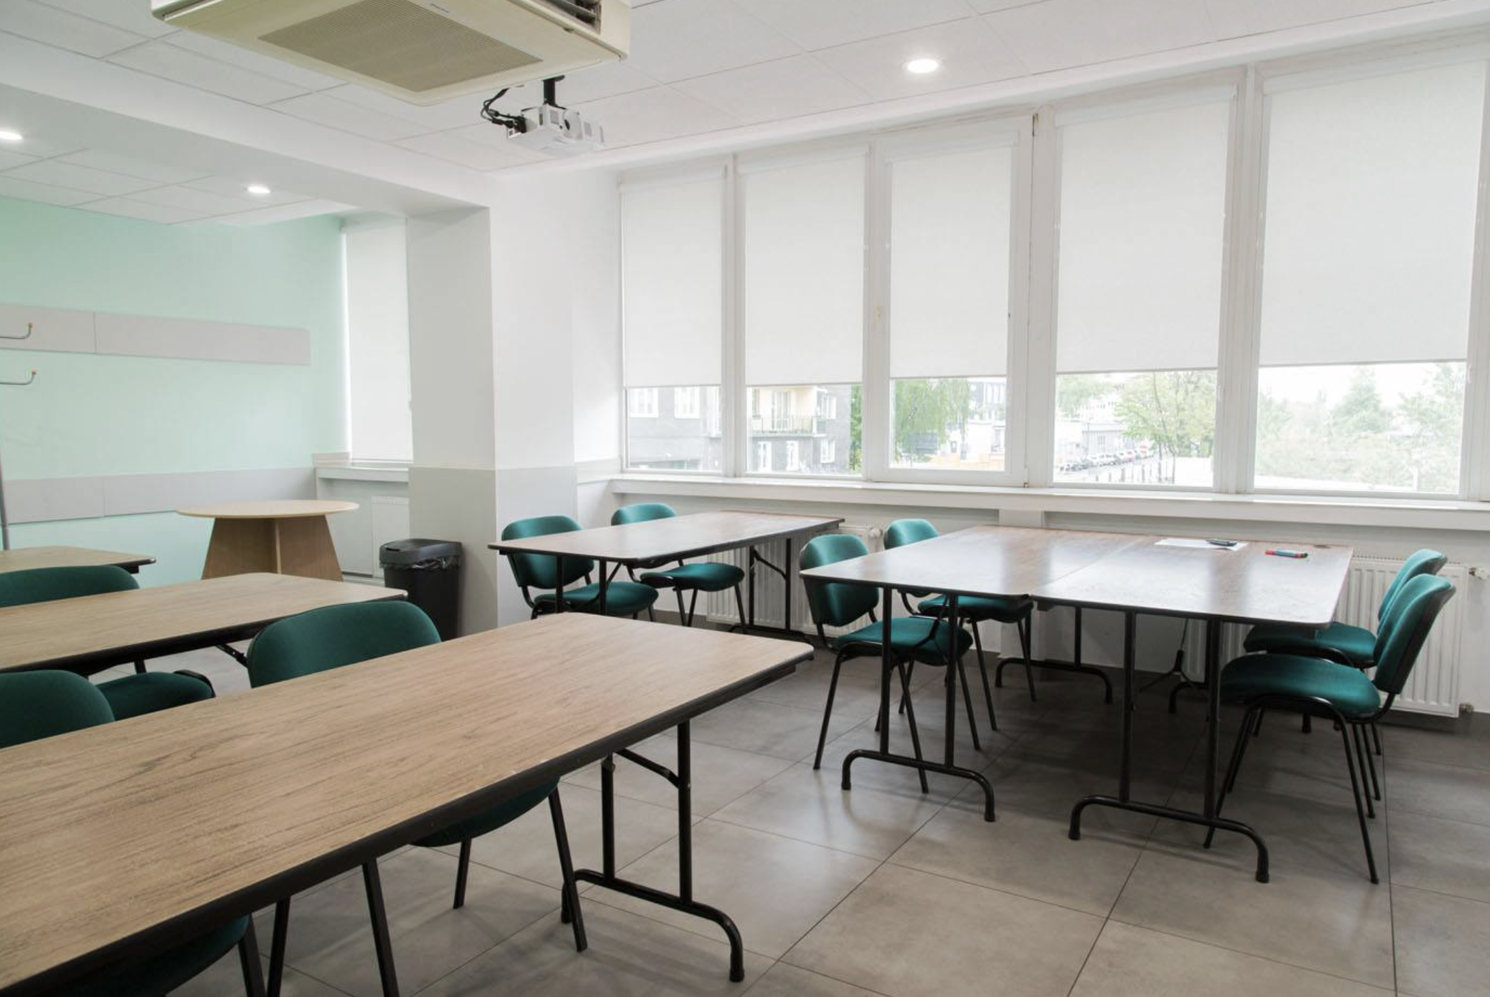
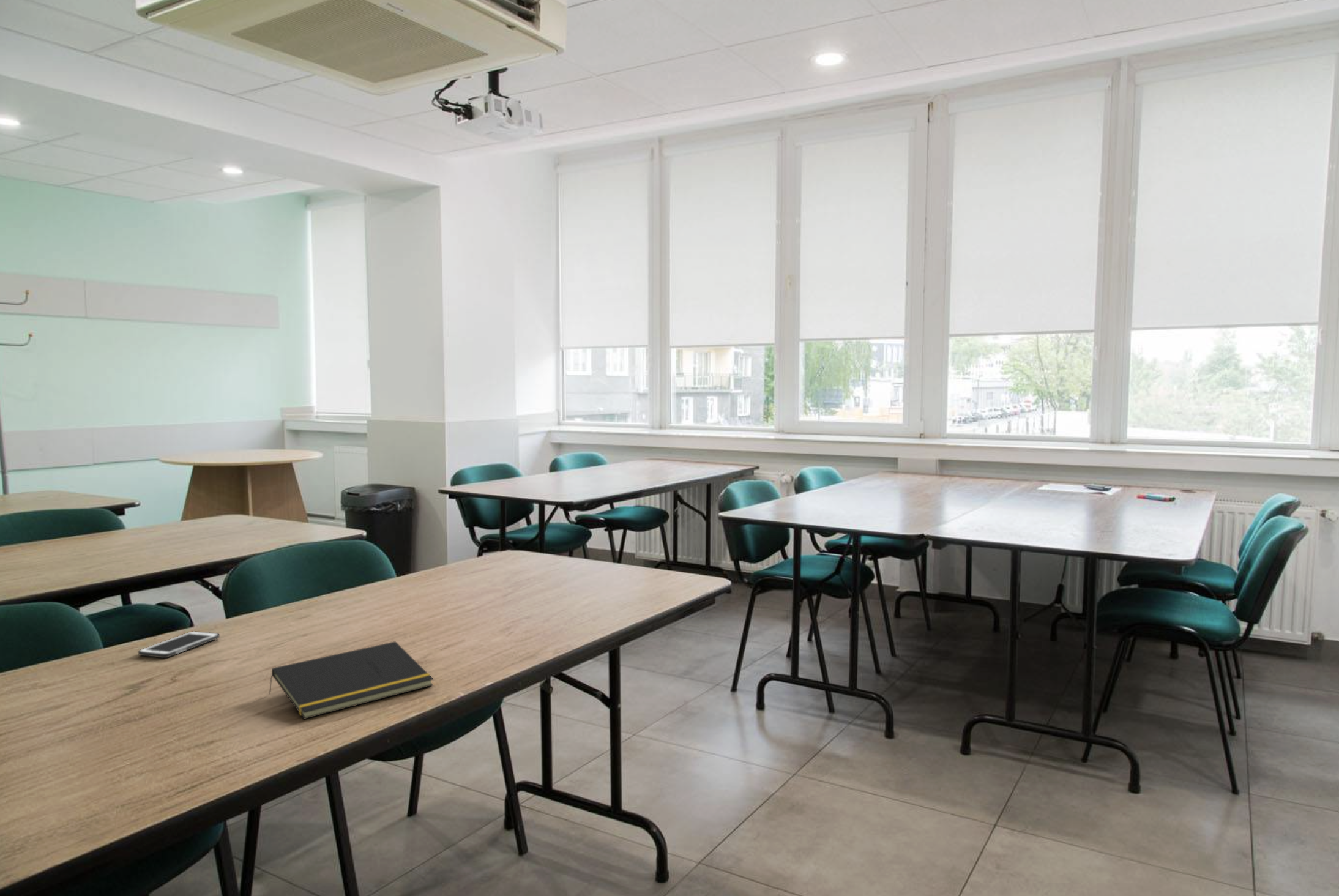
+ cell phone [138,630,220,659]
+ notepad [268,641,434,720]
